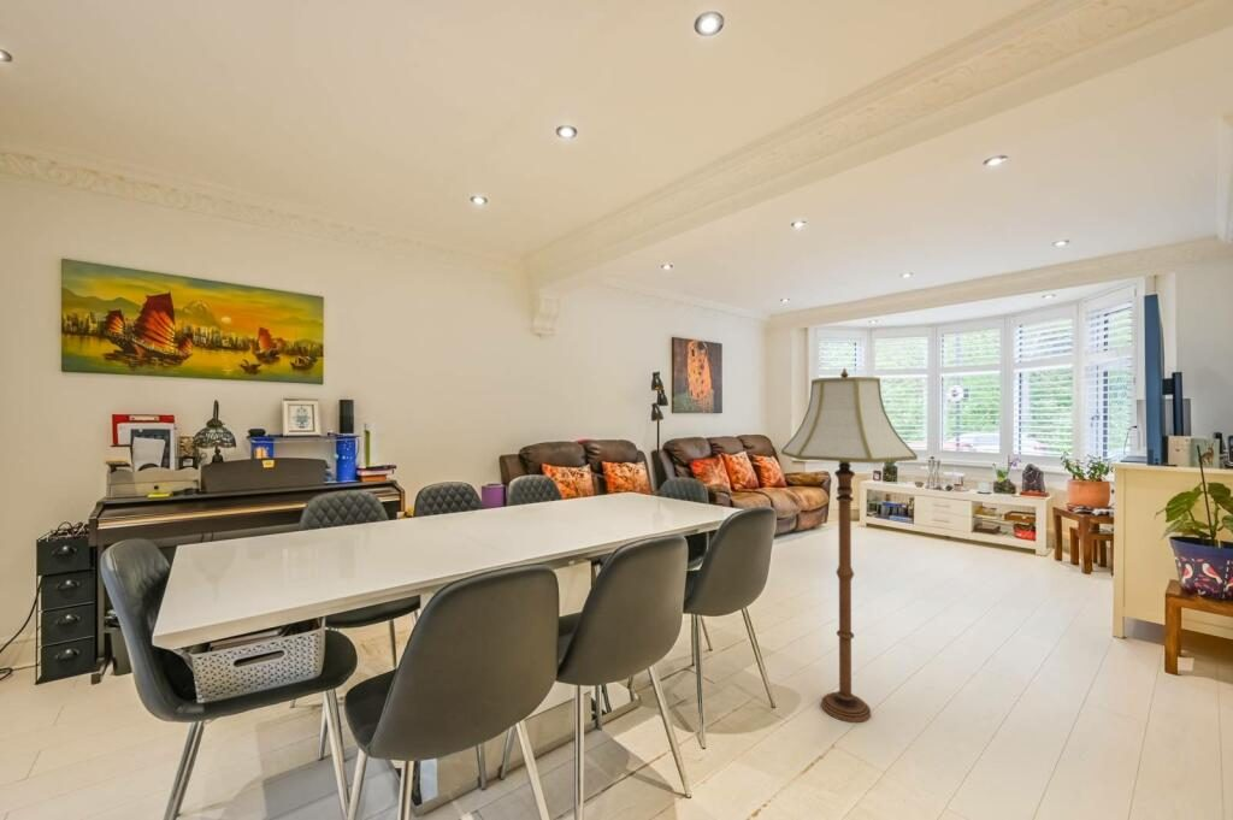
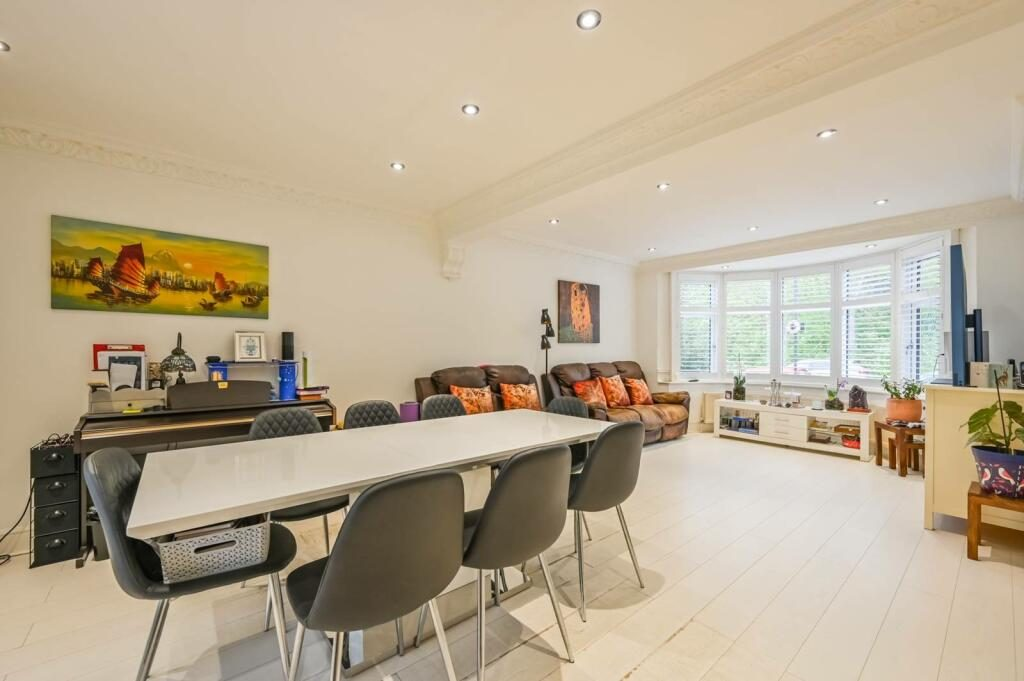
- floor lamp [780,367,919,724]
